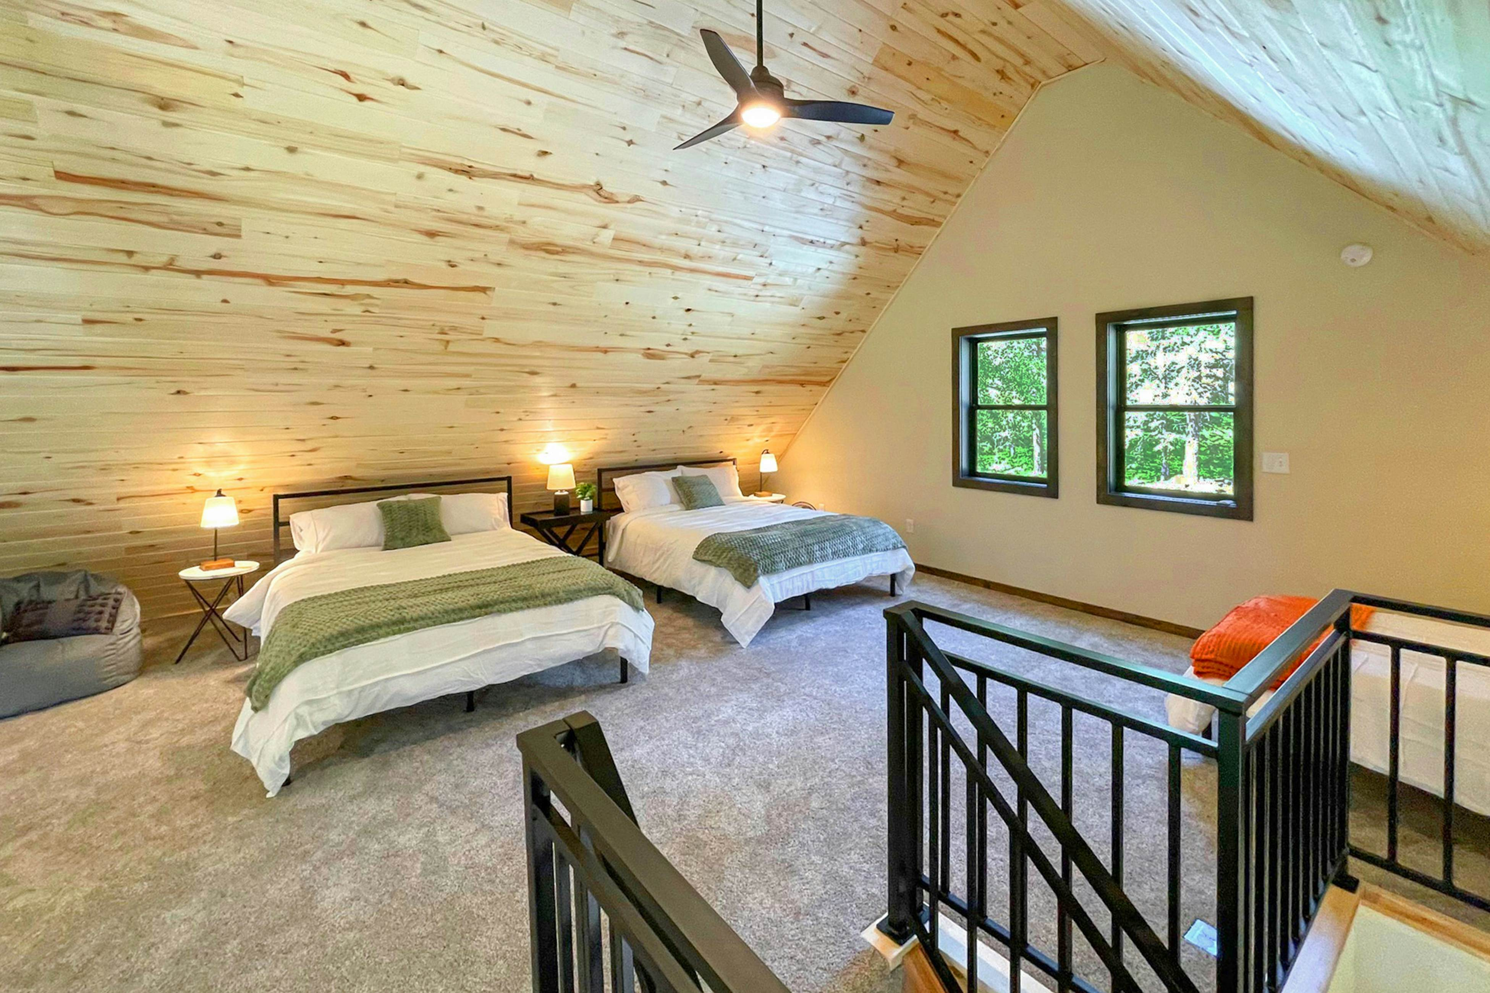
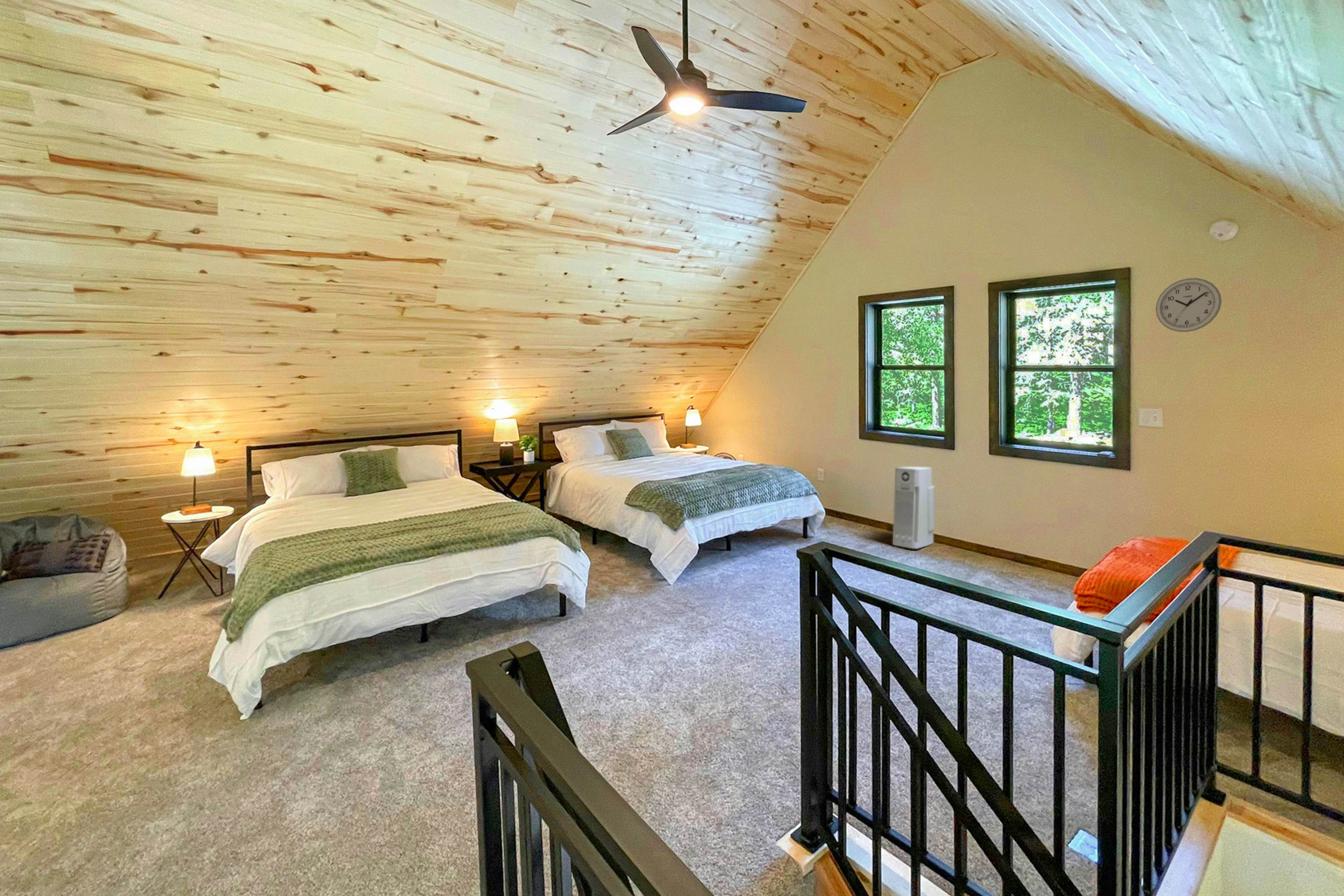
+ air purifier [892,466,935,549]
+ wall clock [1155,278,1222,332]
